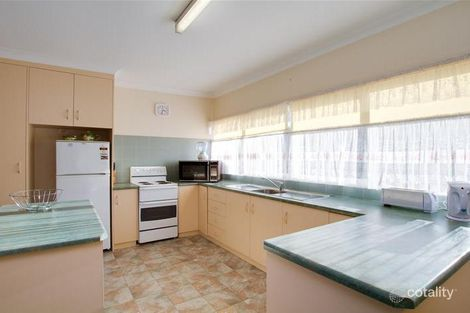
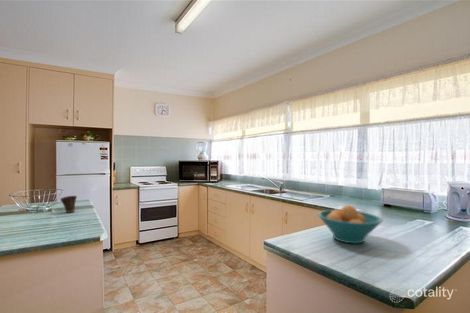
+ fruit bowl [317,204,384,245]
+ cup [59,195,78,214]
